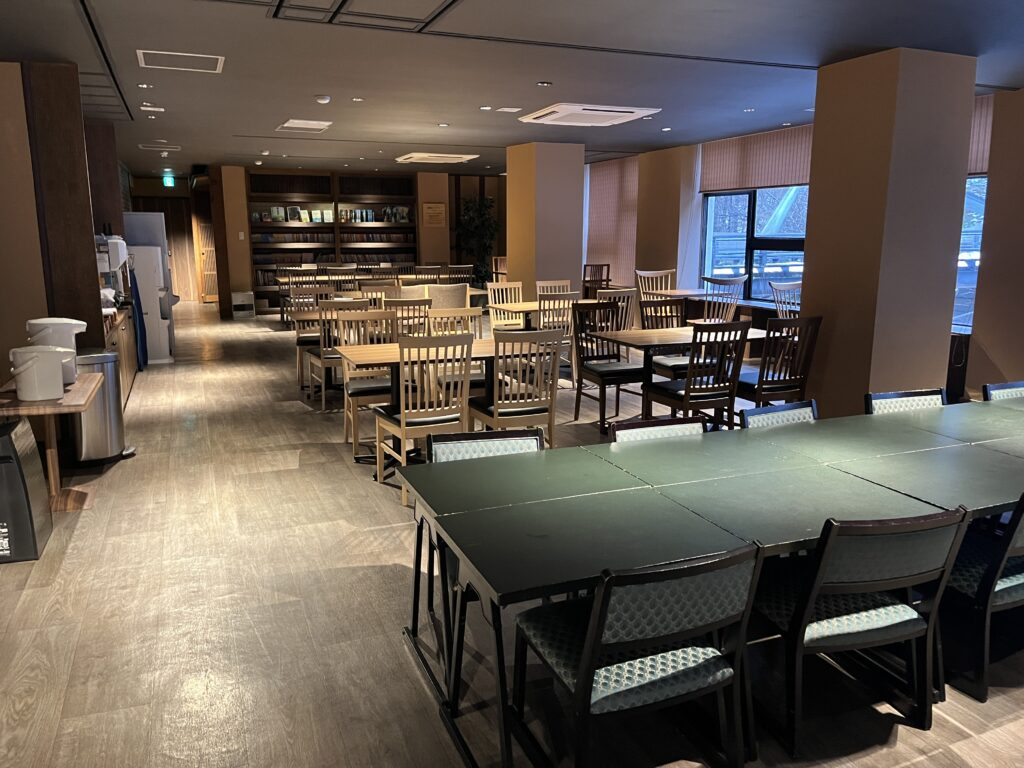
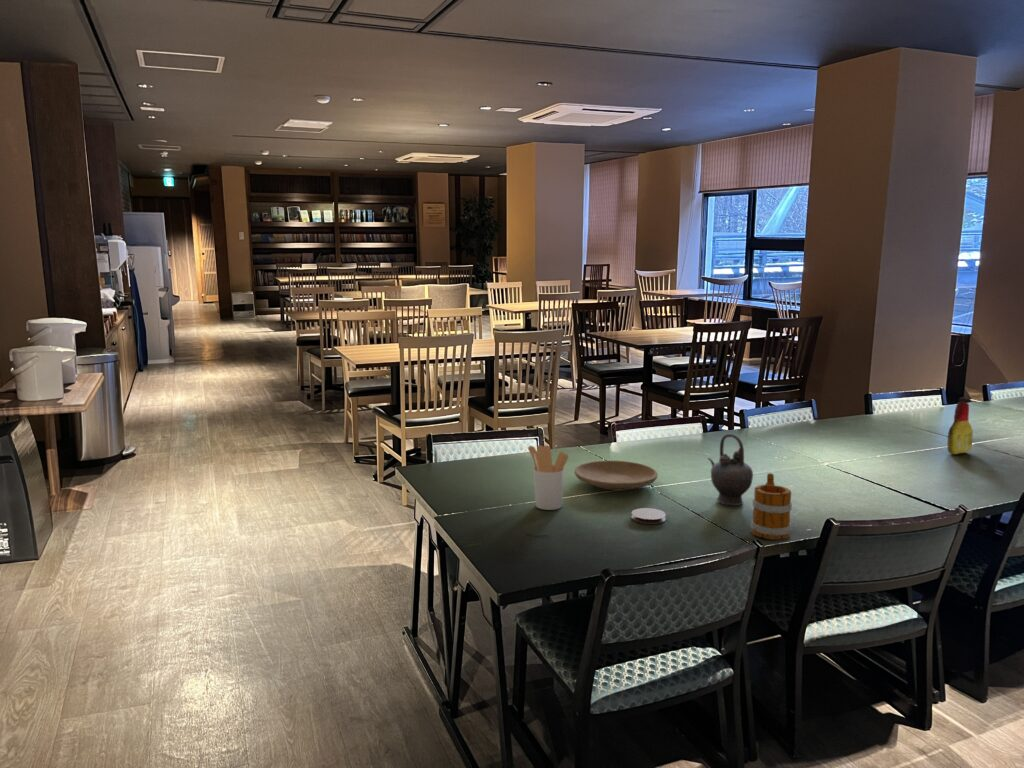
+ utensil holder [527,444,570,511]
+ teapot [707,433,754,506]
+ mug [749,472,793,541]
+ plate [573,460,659,491]
+ bottle [947,400,974,455]
+ coaster [631,507,667,525]
